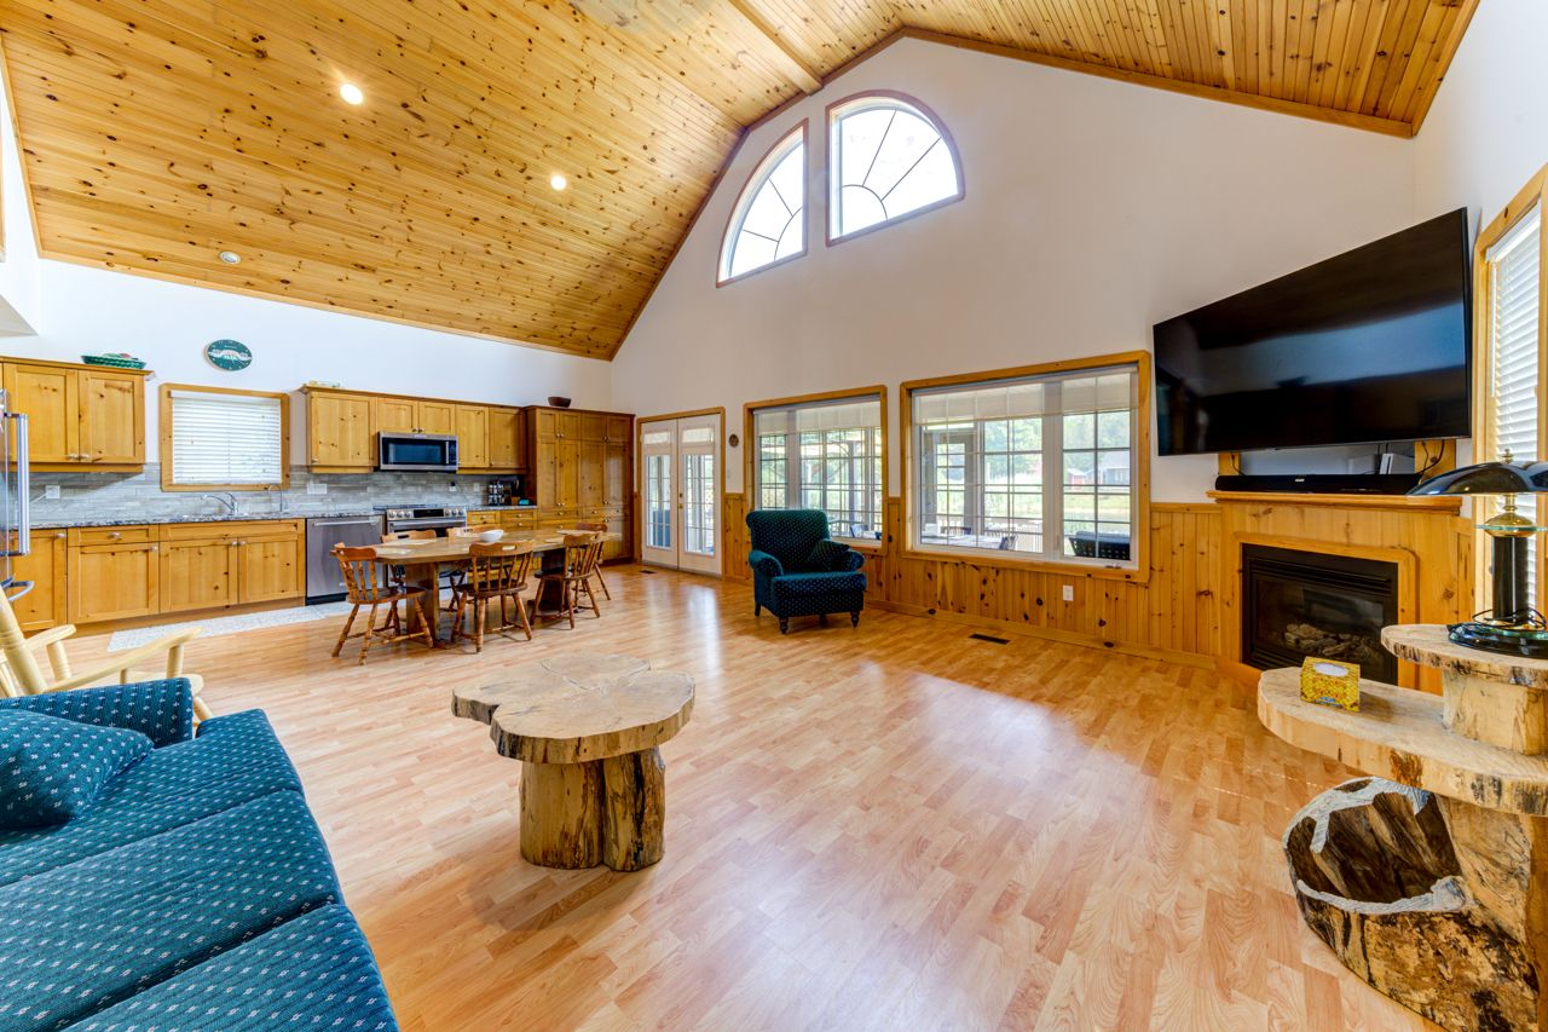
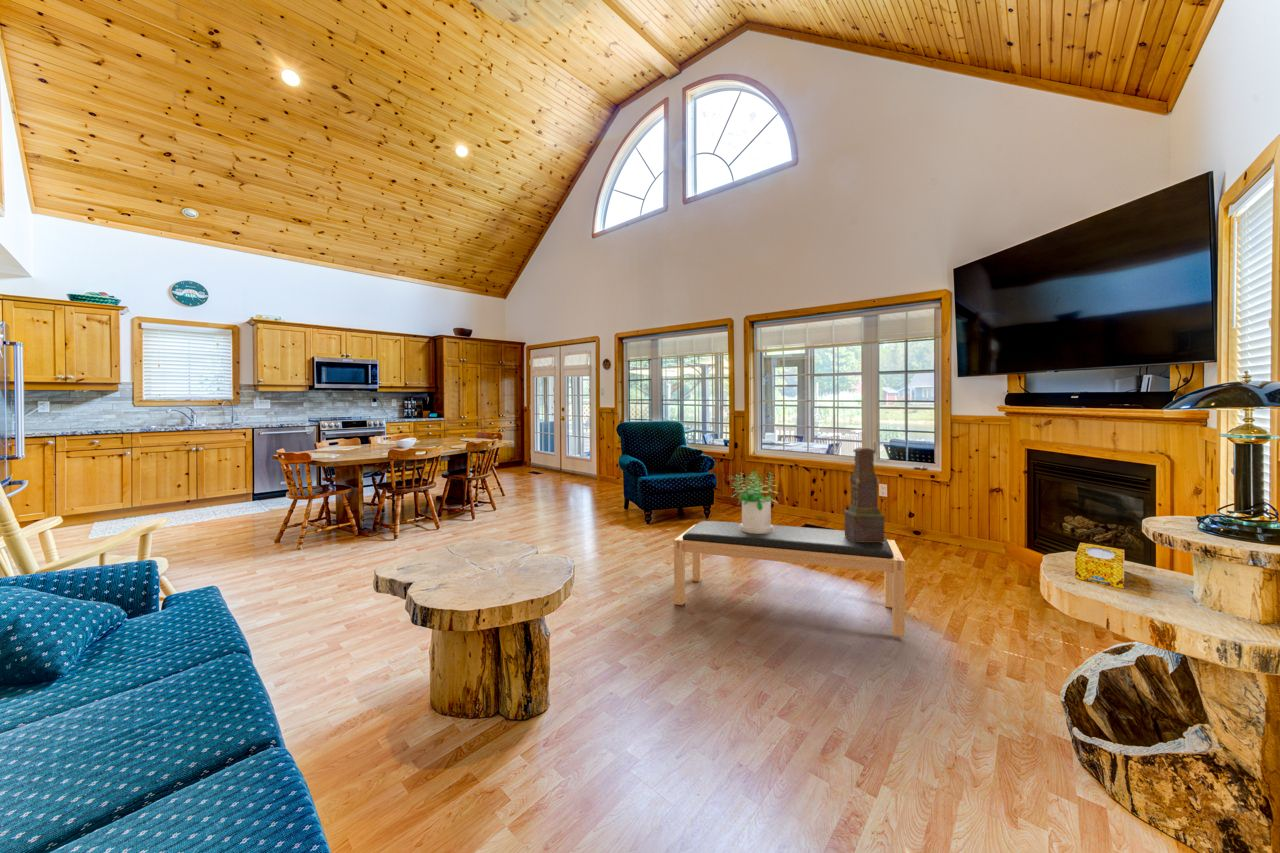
+ clock tower [843,447,886,542]
+ bench [673,520,906,638]
+ potted plant [728,470,778,533]
